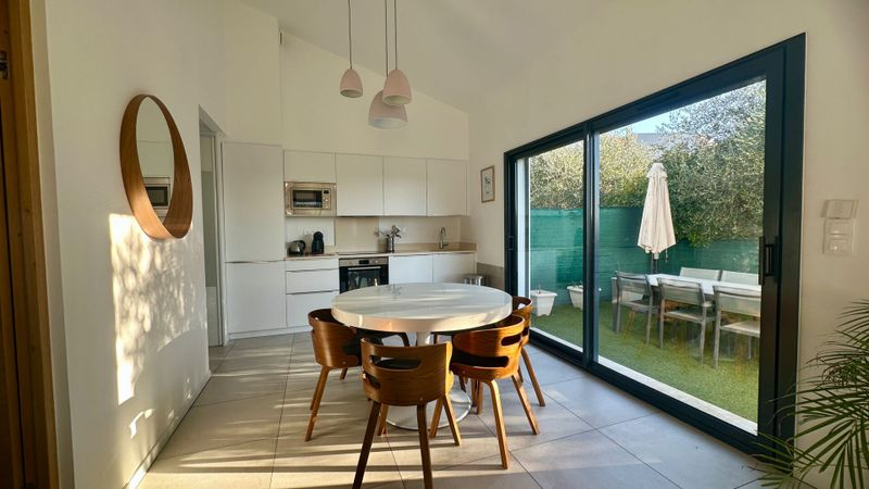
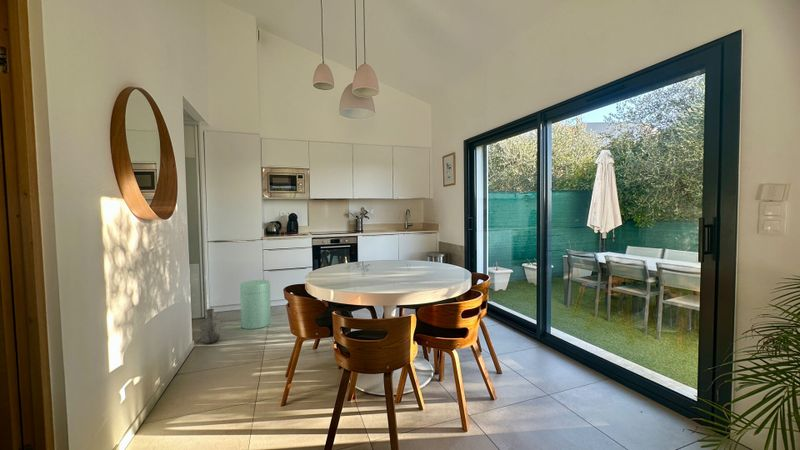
+ trash can [239,279,272,330]
+ vase [200,308,222,344]
